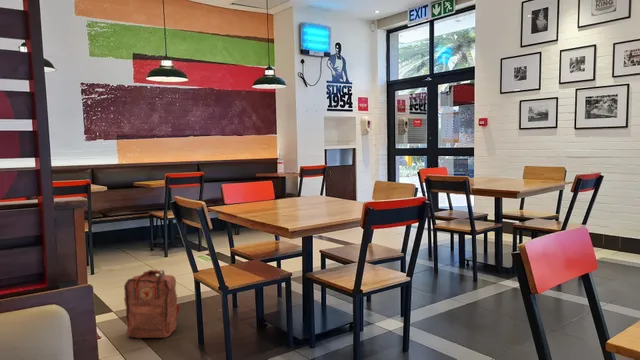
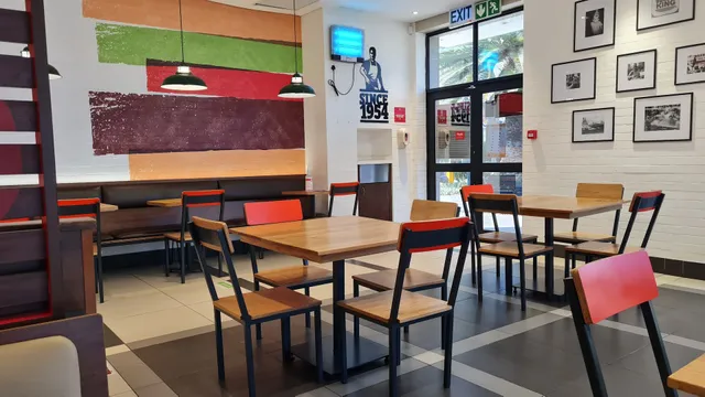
- backpack [123,269,180,339]
